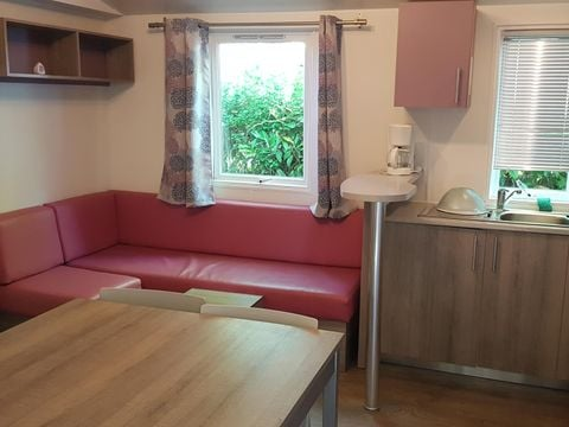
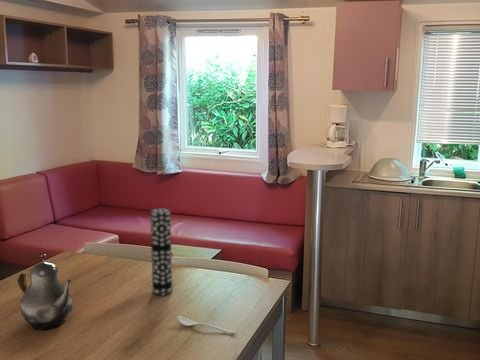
+ spoon [177,315,238,334]
+ teapot [16,253,73,331]
+ vase [149,207,173,296]
